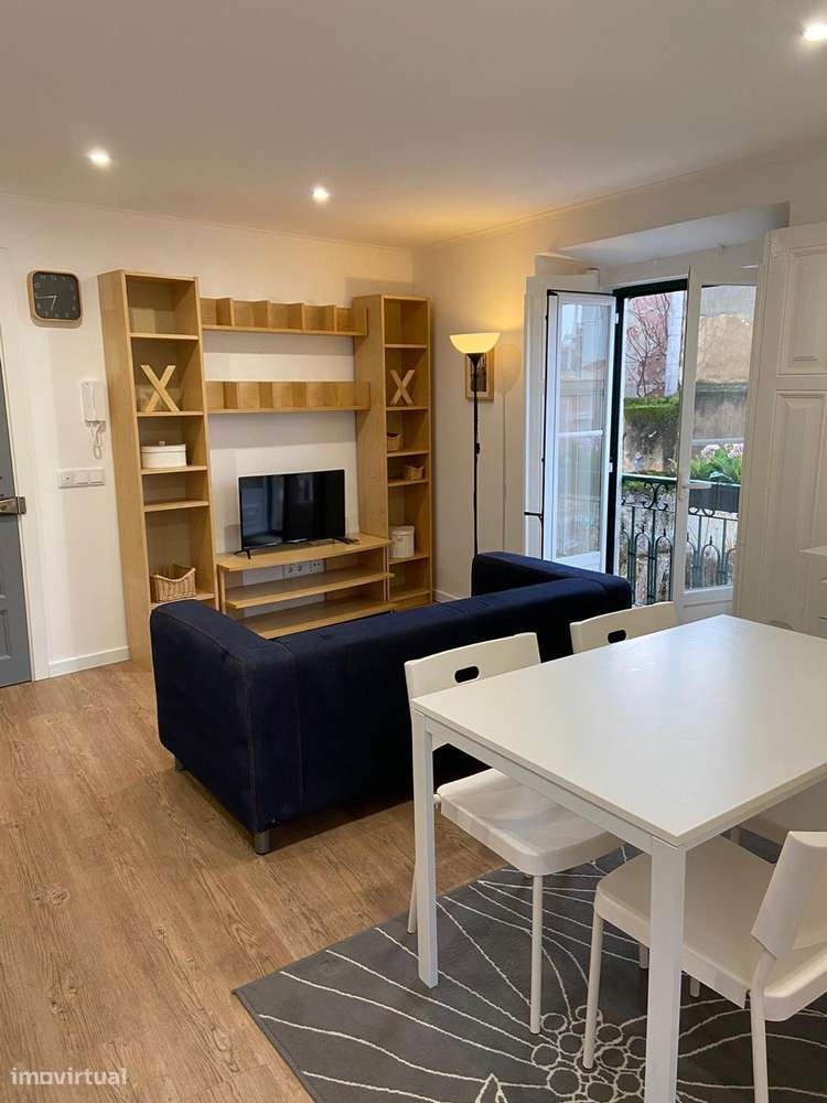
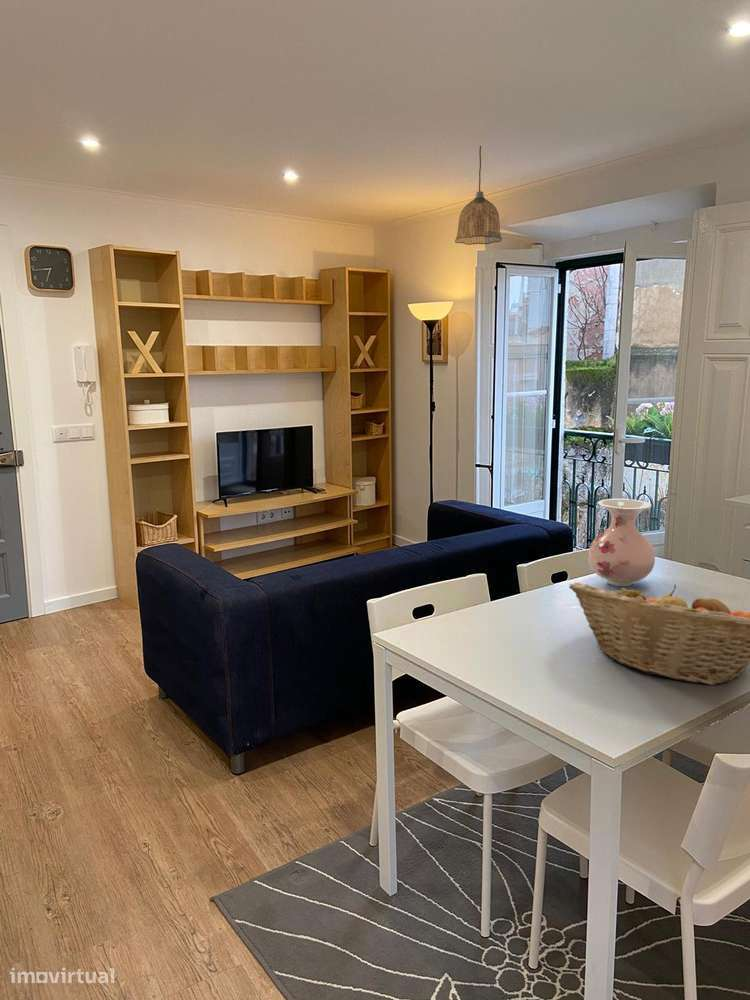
+ pendant lamp [454,145,503,246]
+ fruit basket [568,581,750,686]
+ vase [587,498,656,587]
